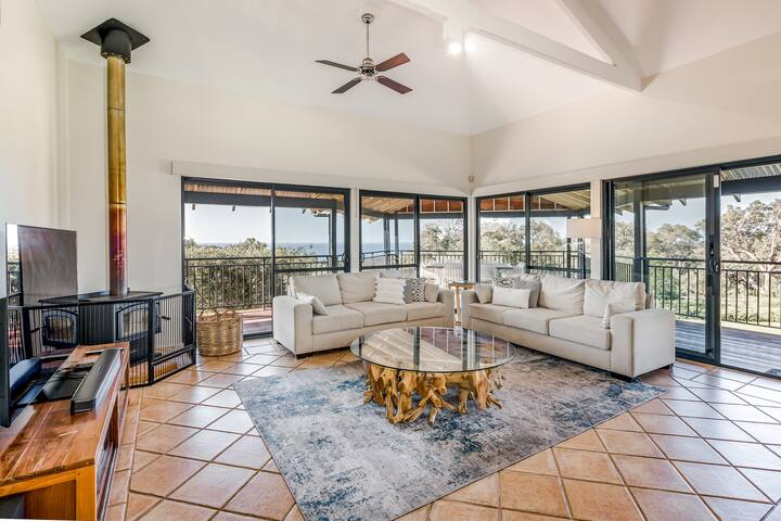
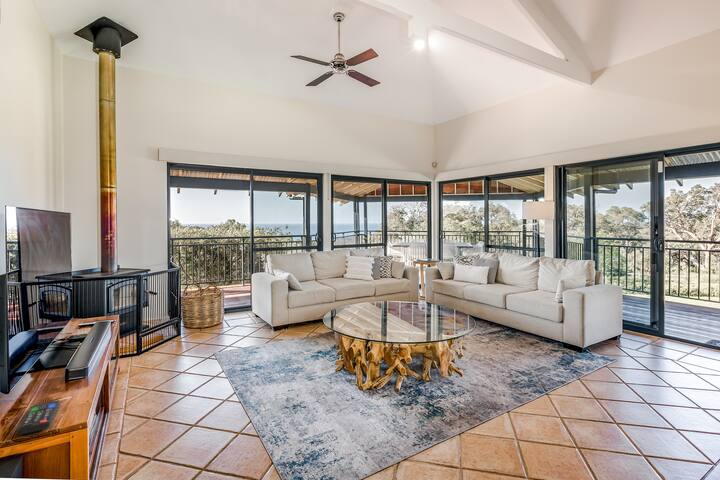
+ remote control [17,399,61,436]
